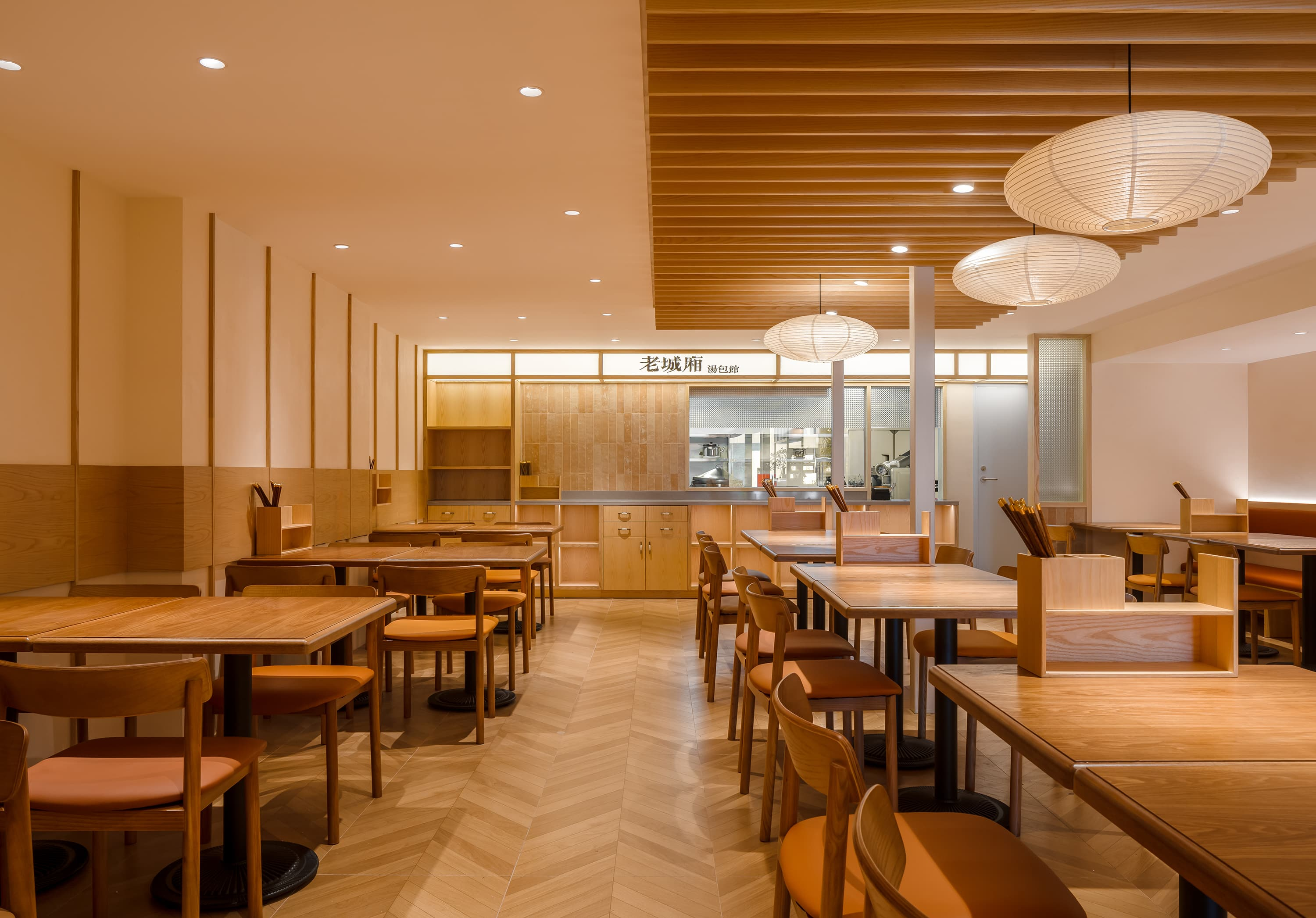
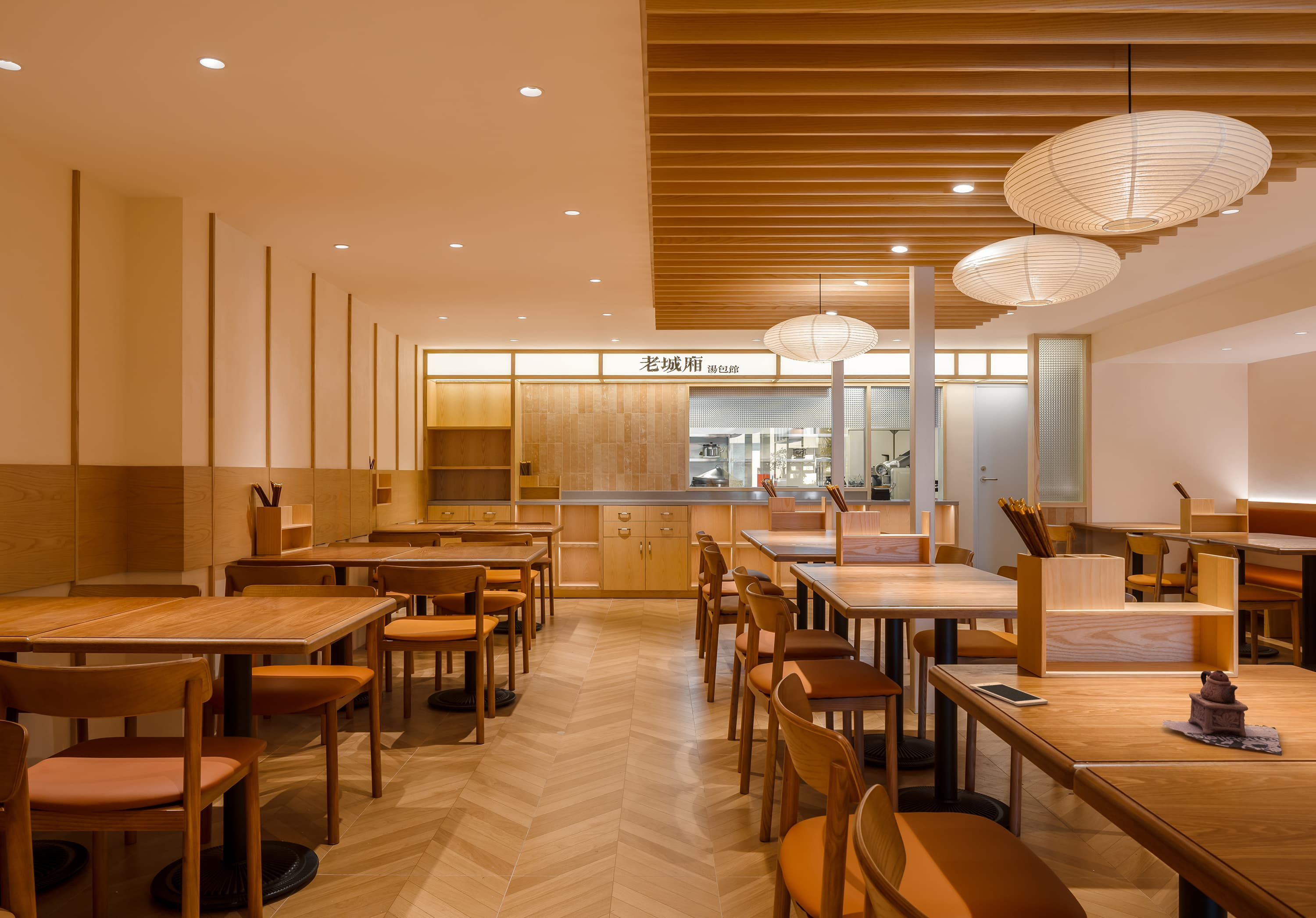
+ teapot [1162,670,1282,756]
+ cell phone [969,682,1048,707]
